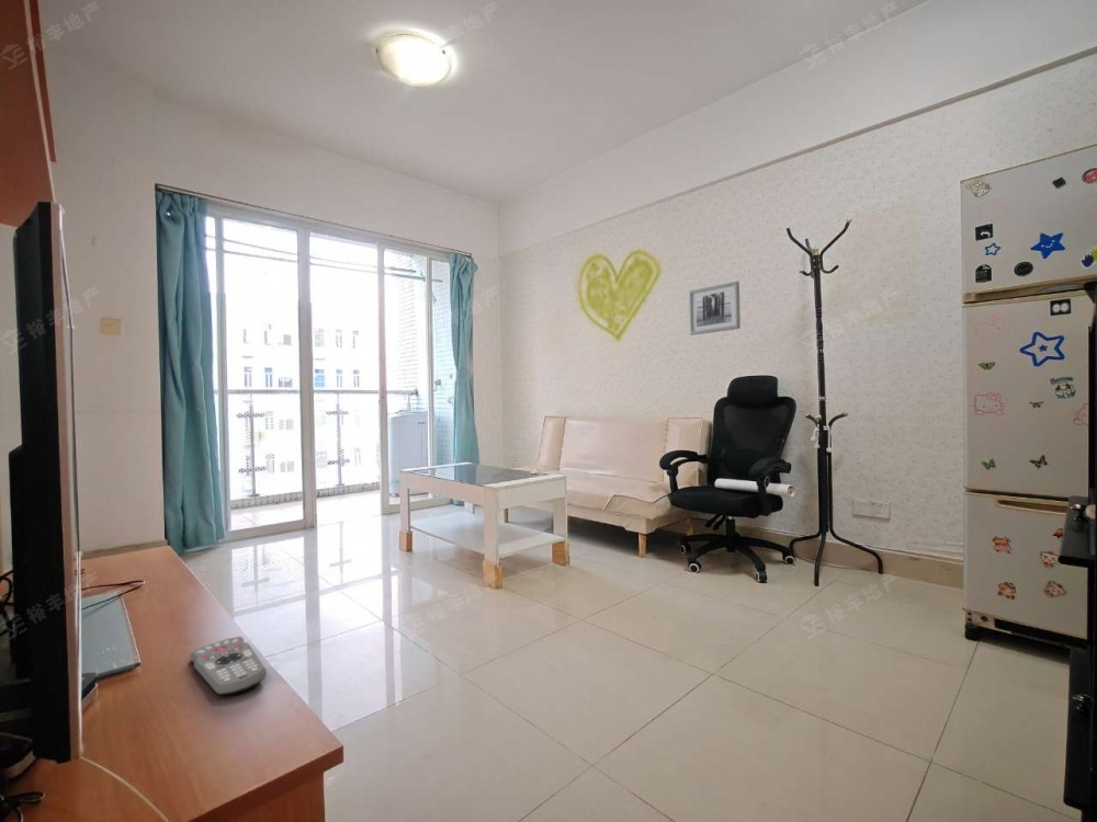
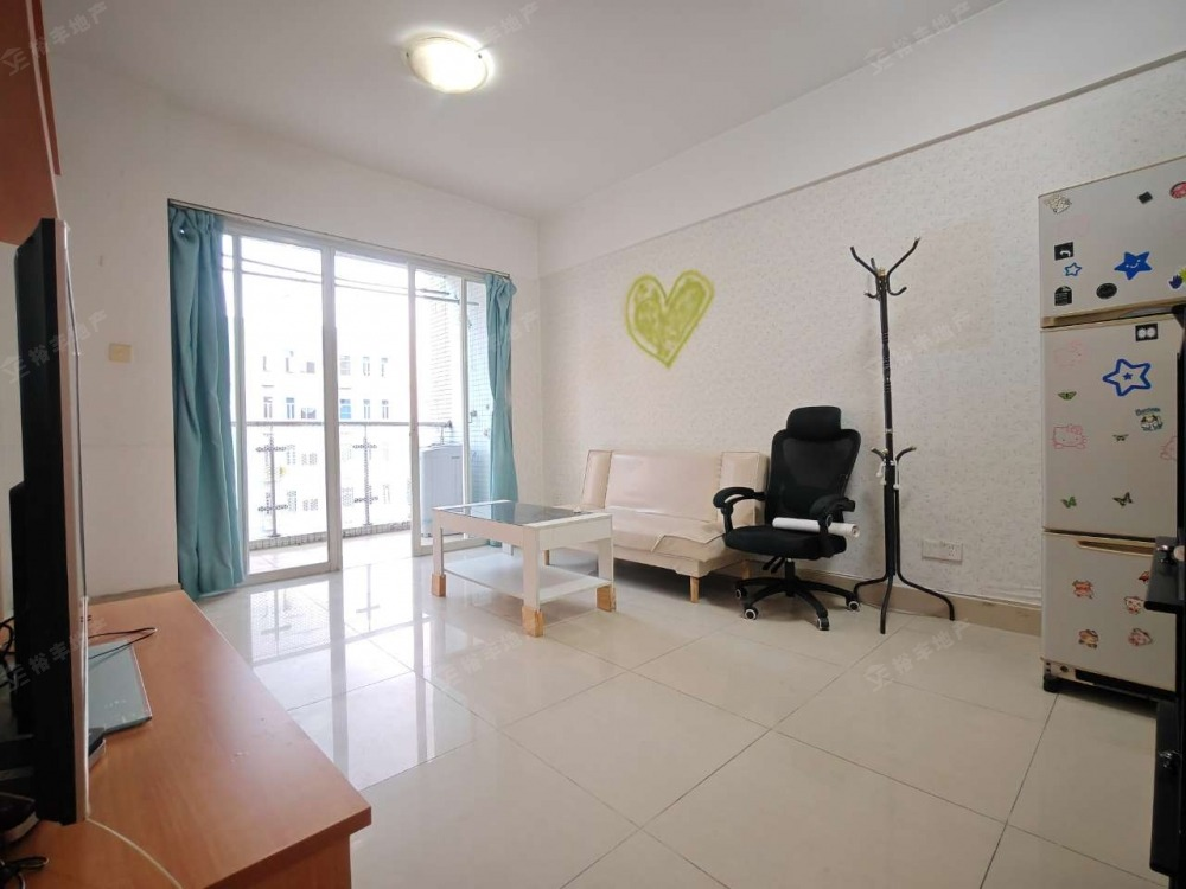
- wall art [688,281,742,336]
- remote control [189,636,268,696]
